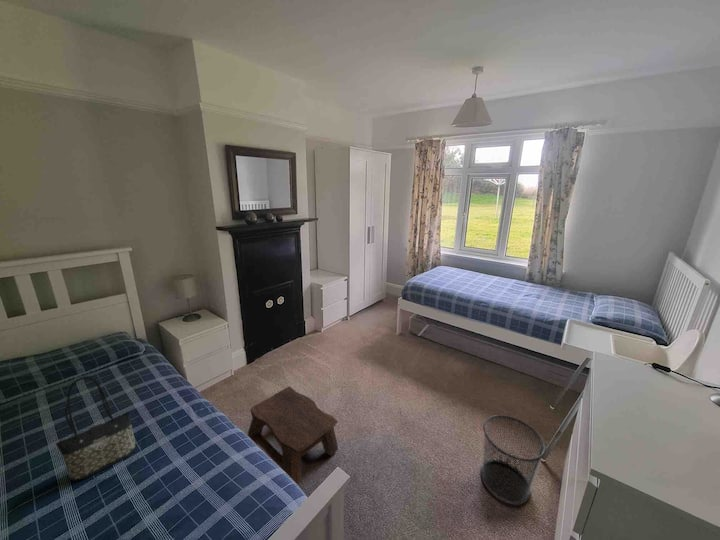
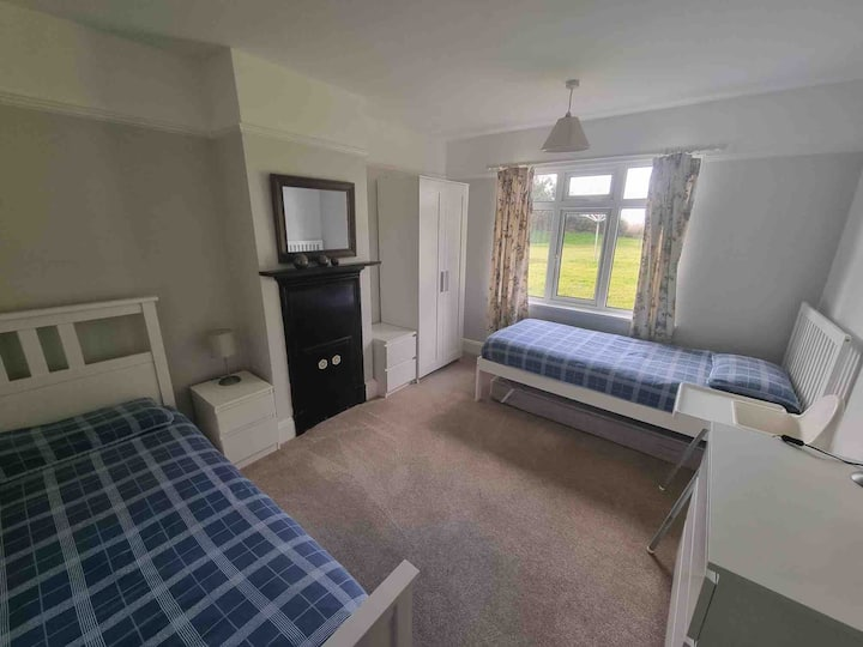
- tote bag [55,375,137,482]
- waste bin [480,414,547,505]
- stool [247,386,339,485]
